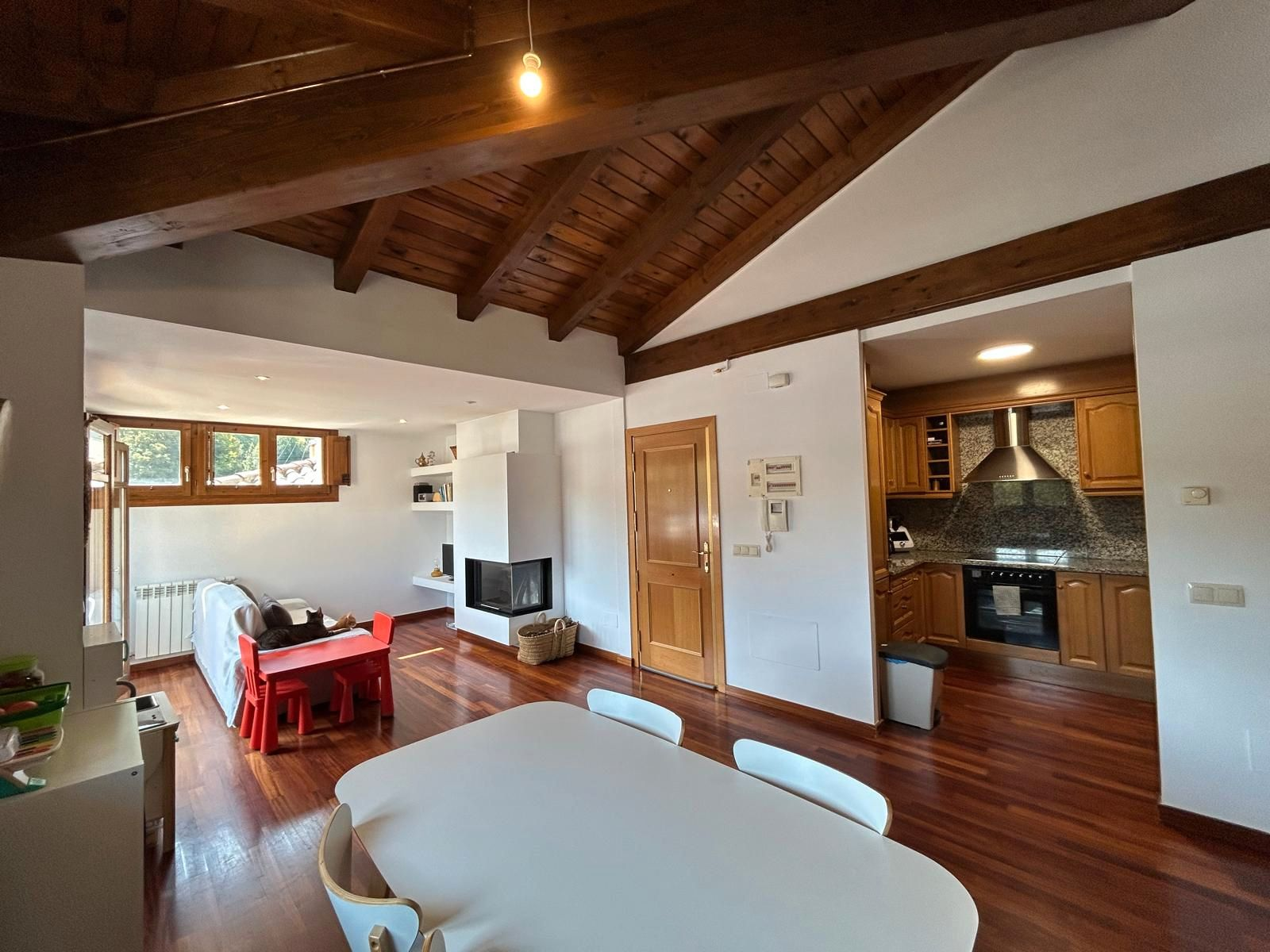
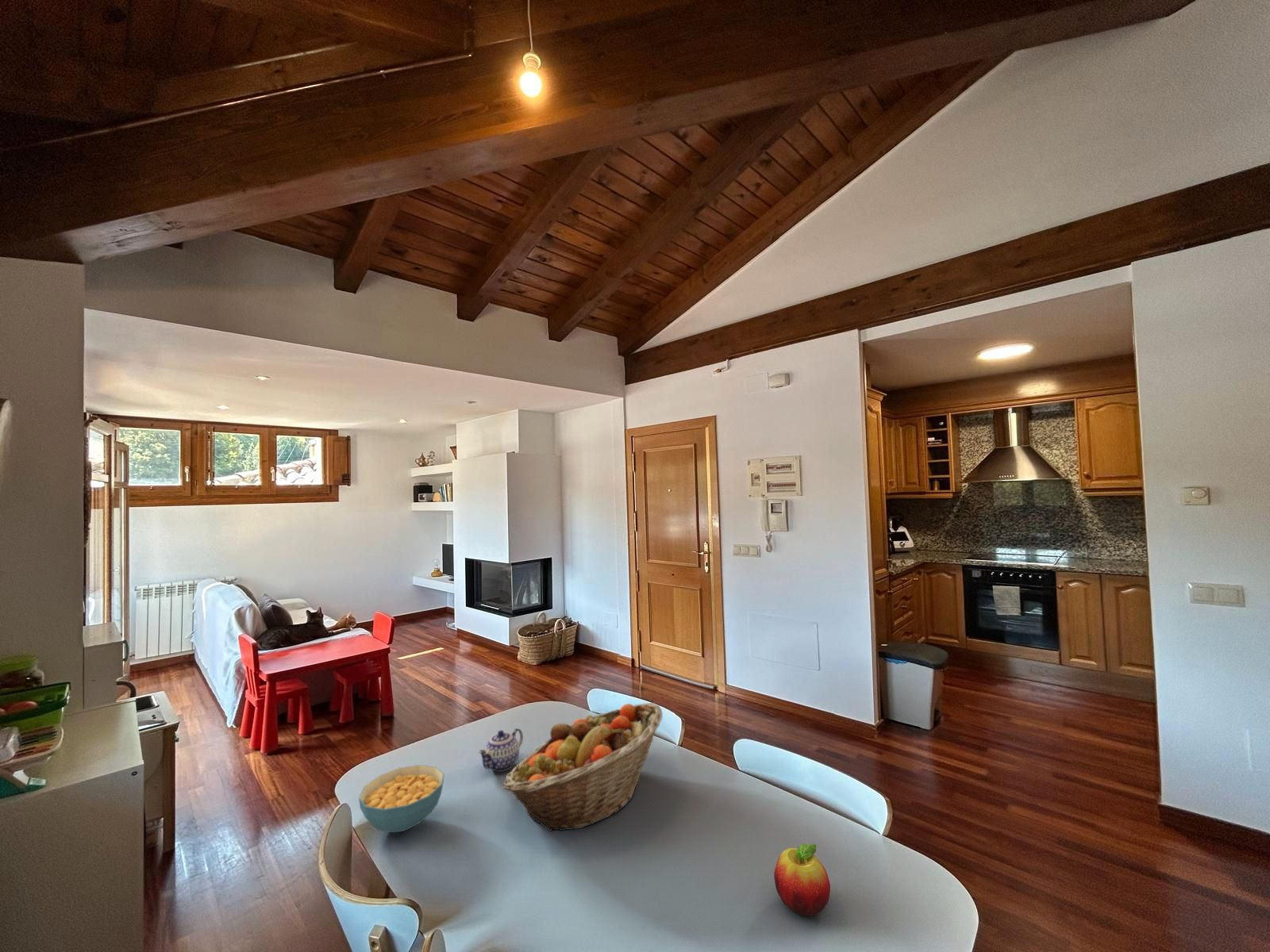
+ cereal bowl [358,764,445,833]
+ teapot [478,727,524,773]
+ fruit basket [502,702,664,832]
+ fruit [773,843,831,917]
